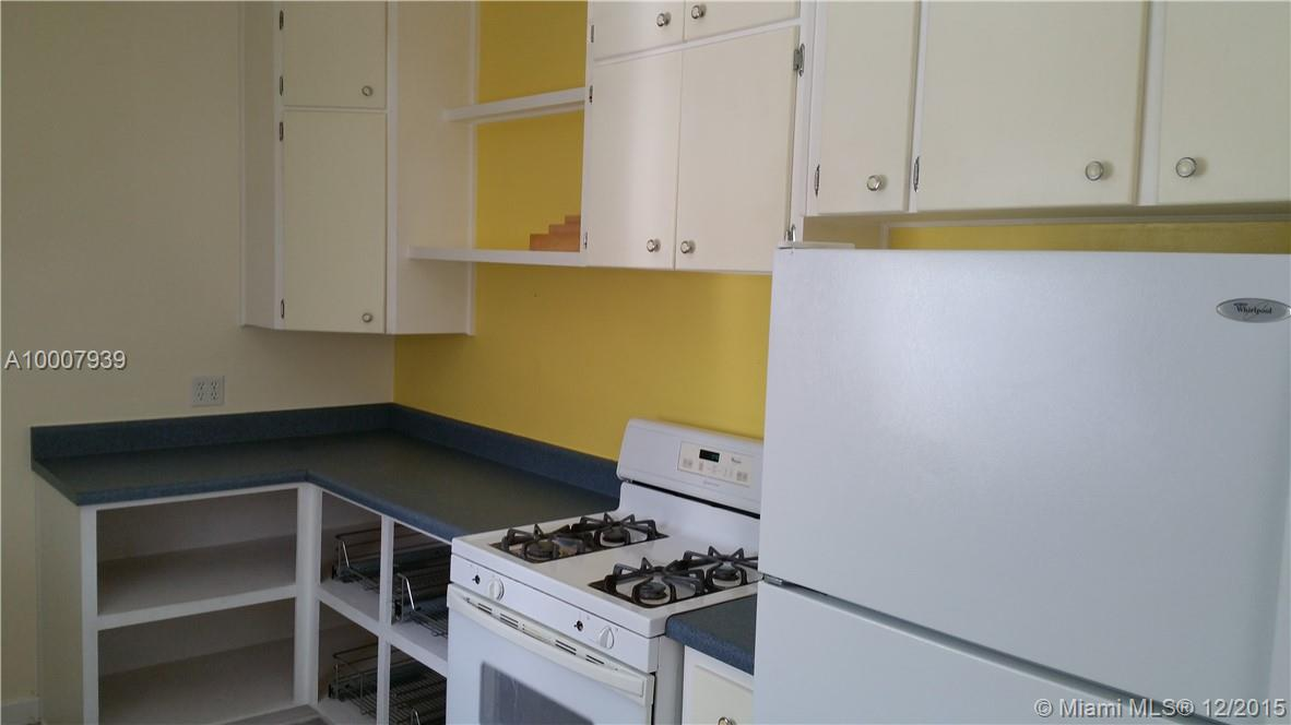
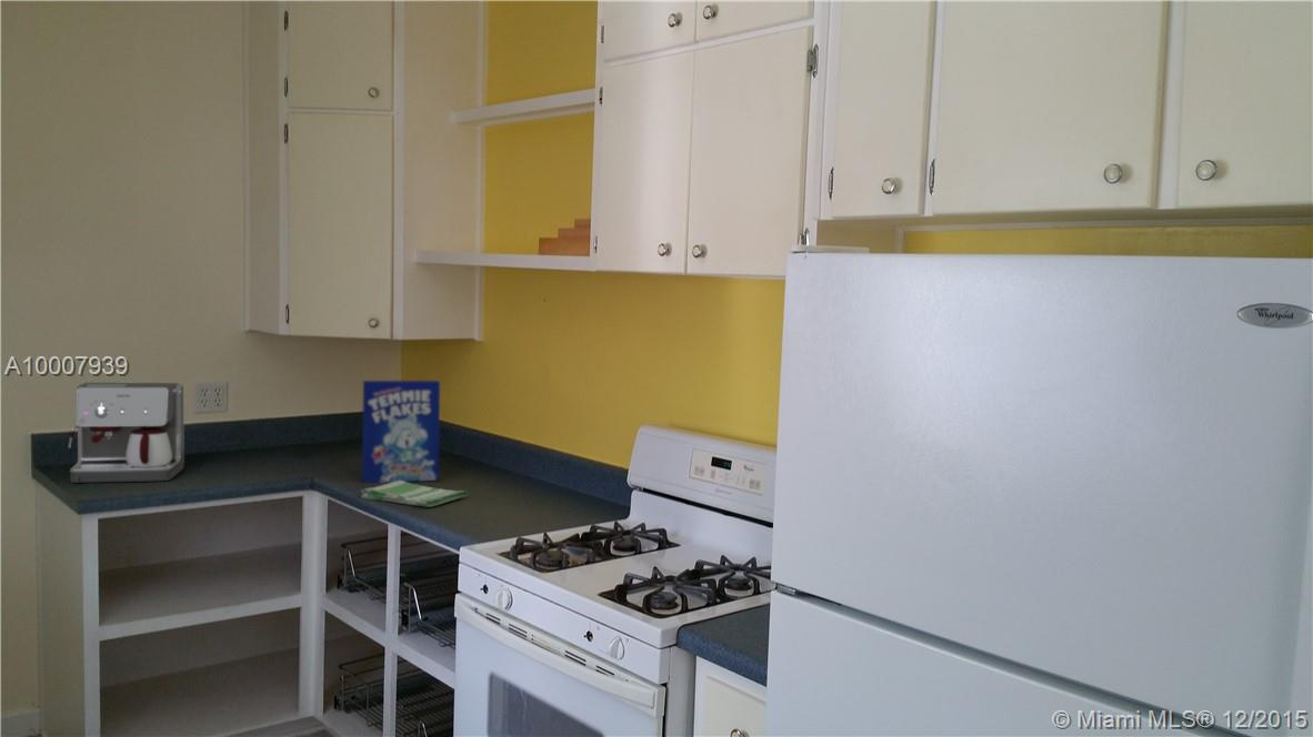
+ cereal box [361,380,441,484]
+ dish towel [360,479,469,508]
+ coffee maker [67,382,186,484]
